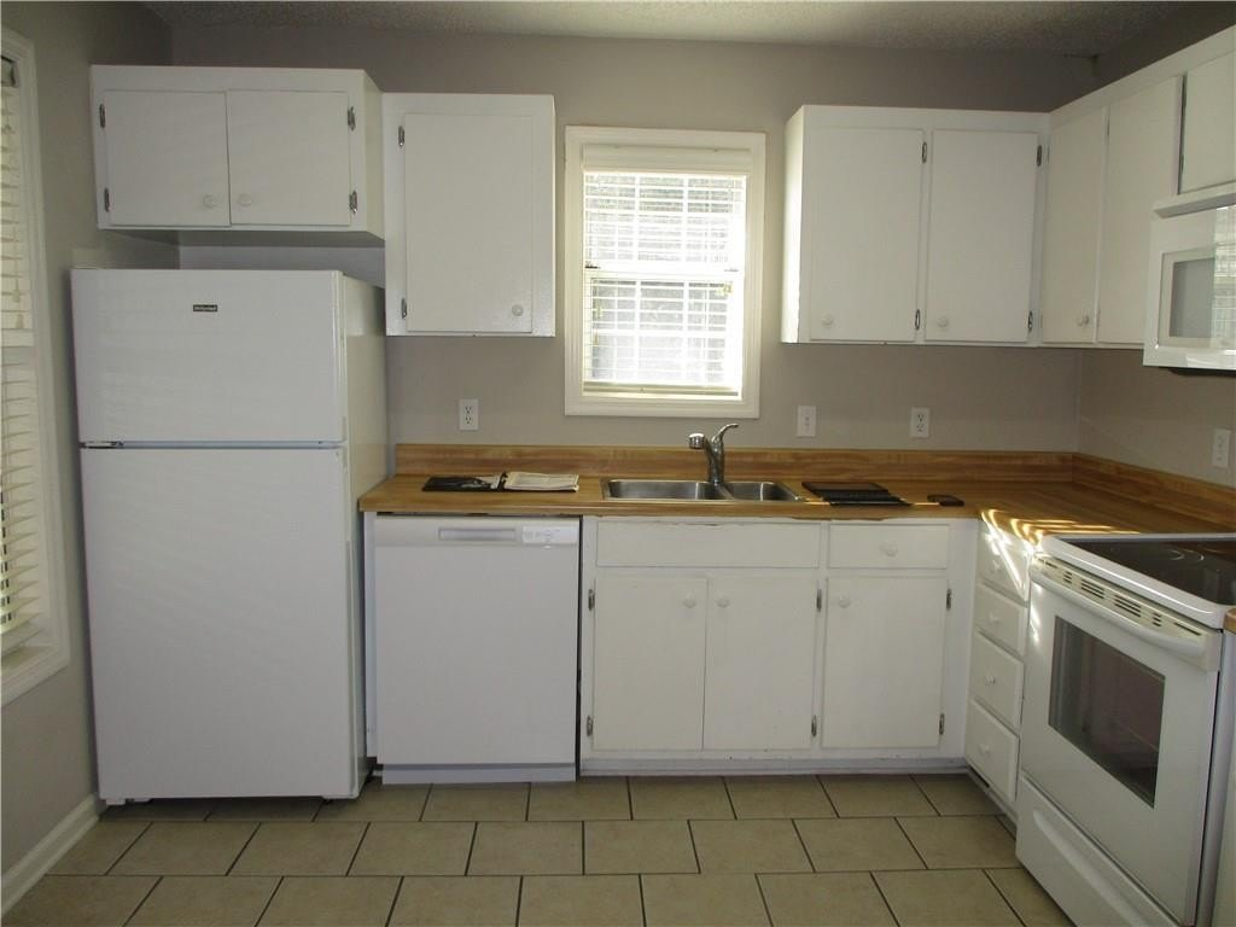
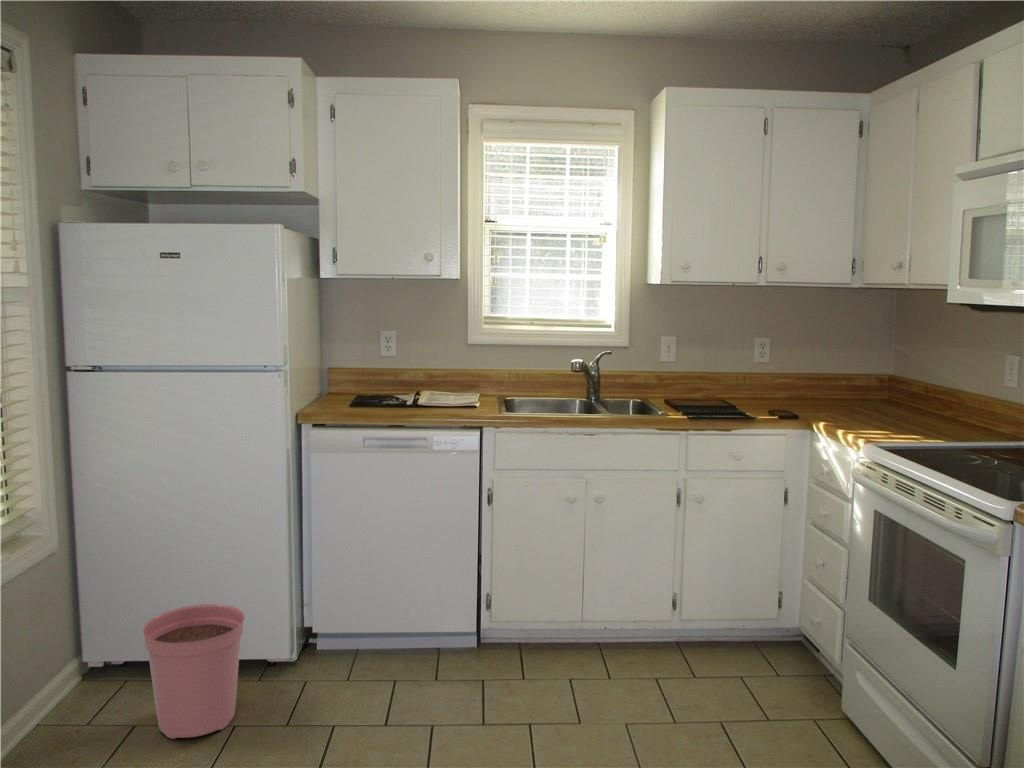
+ plant pot [141,603,246,740]
